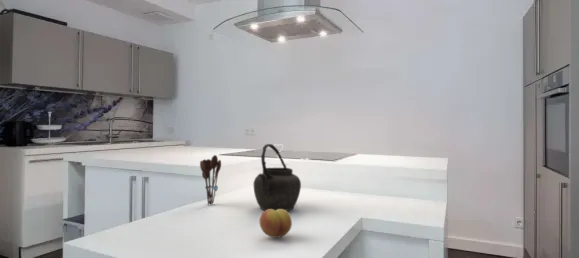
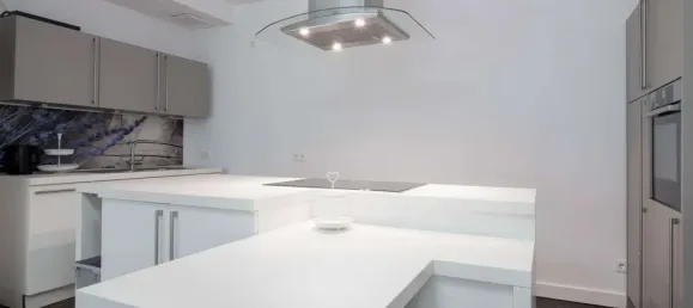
- utensil holder [199,154,222,206]
- kettle [253,143,302,211]
- fruit [259,209,293,239]
